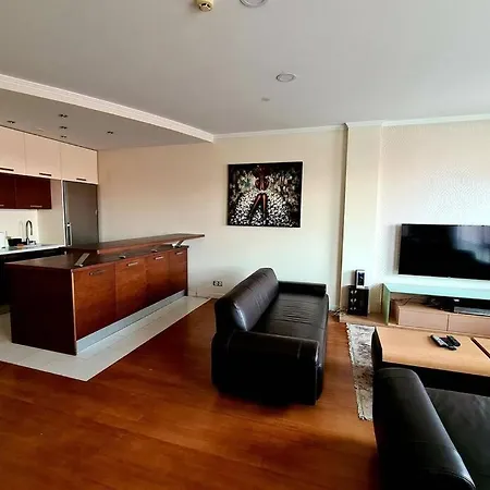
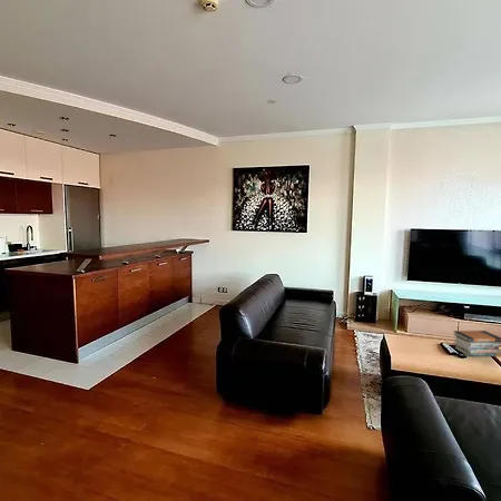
+ book stack [452,330,501,357]
